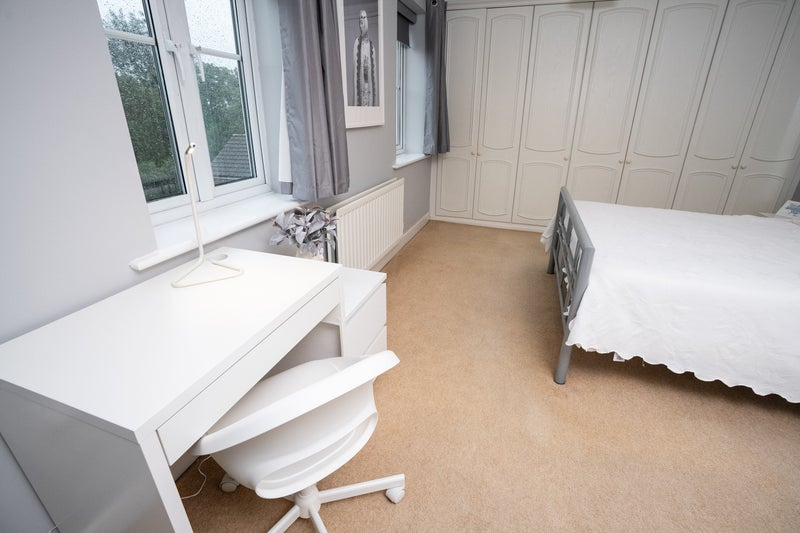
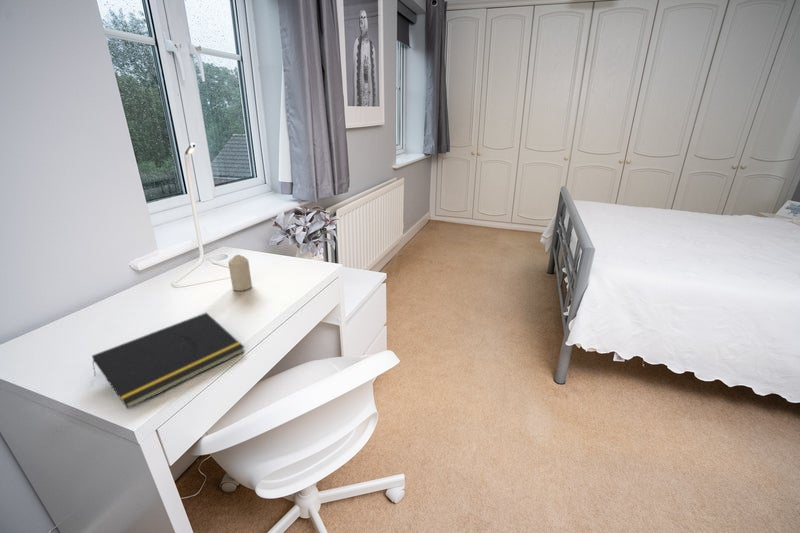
+ candle [227,254,253,292]
+ notepad [91,312,246,410]
